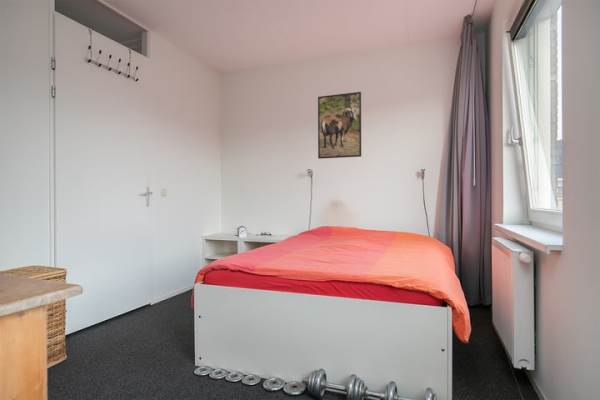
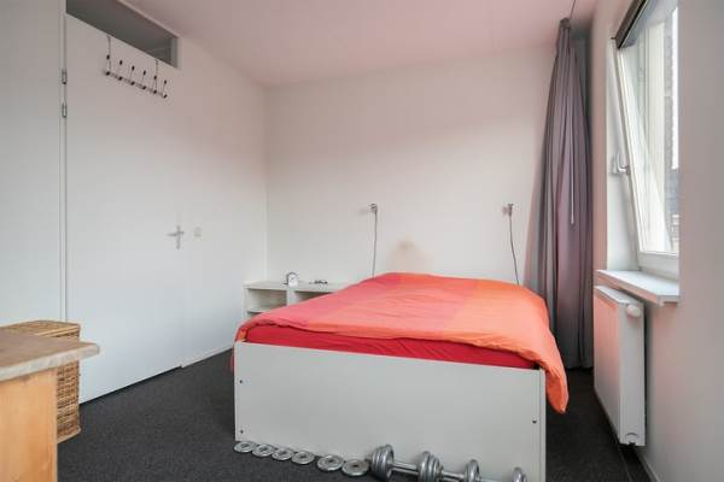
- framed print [317,91,362,160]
